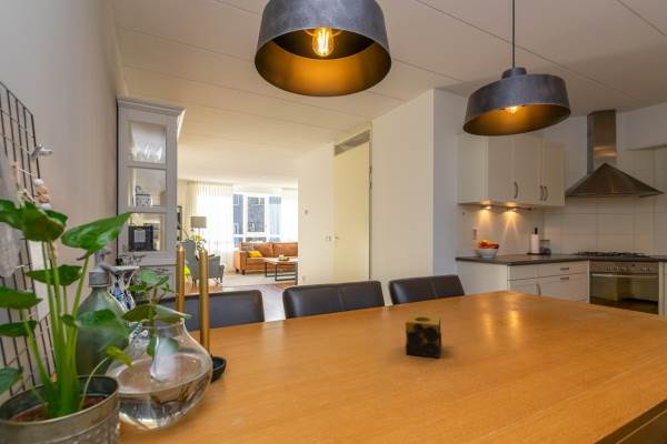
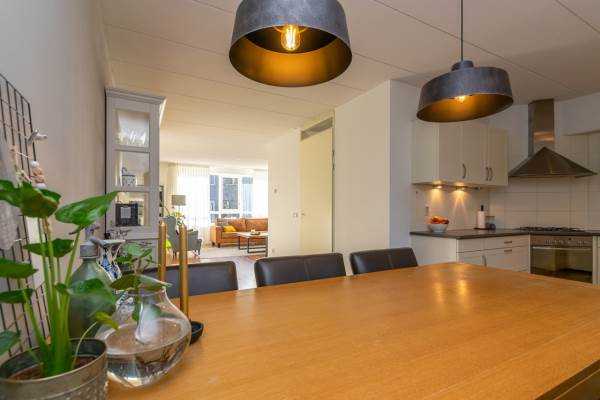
- candle [405,313,442,359]
